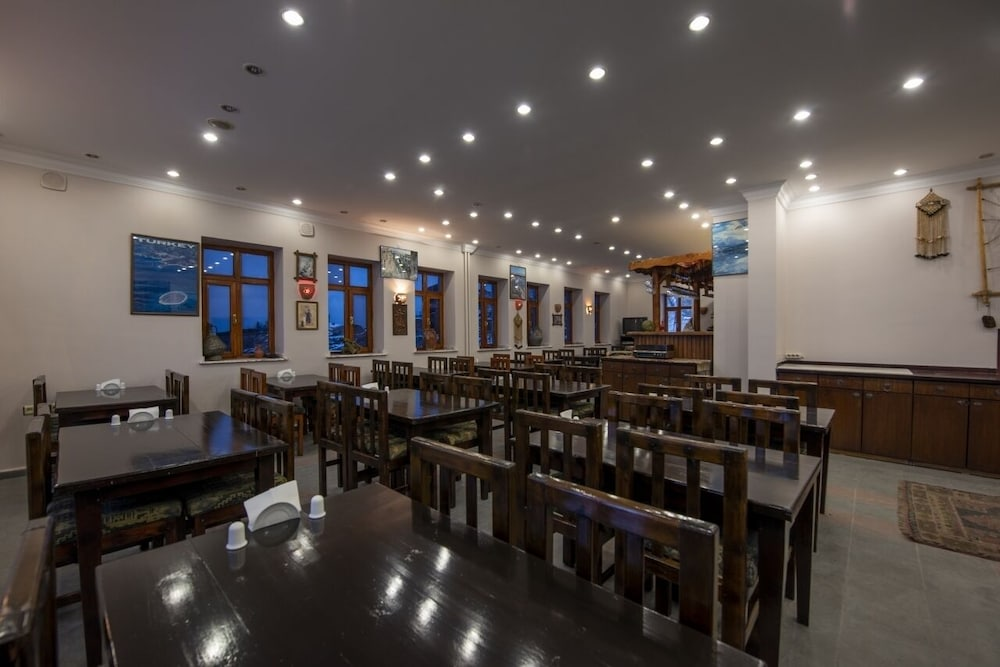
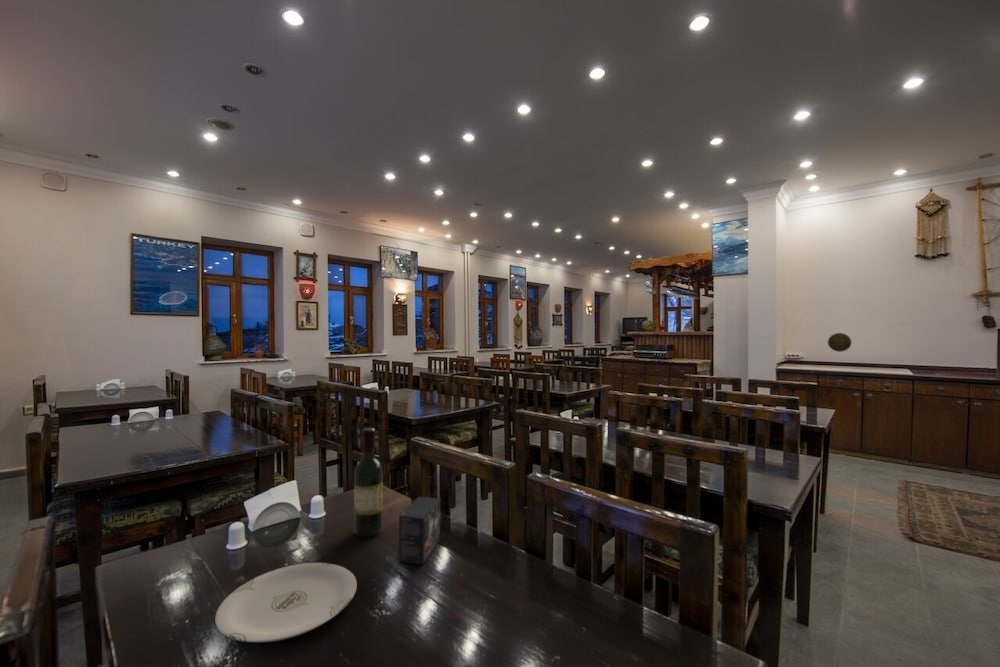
+ wine bottle [353,427,384,538]
+ decorative plate [827,332,853,353]
+ plate [214,562,358,643]
+ small box [398,496,441,566]
